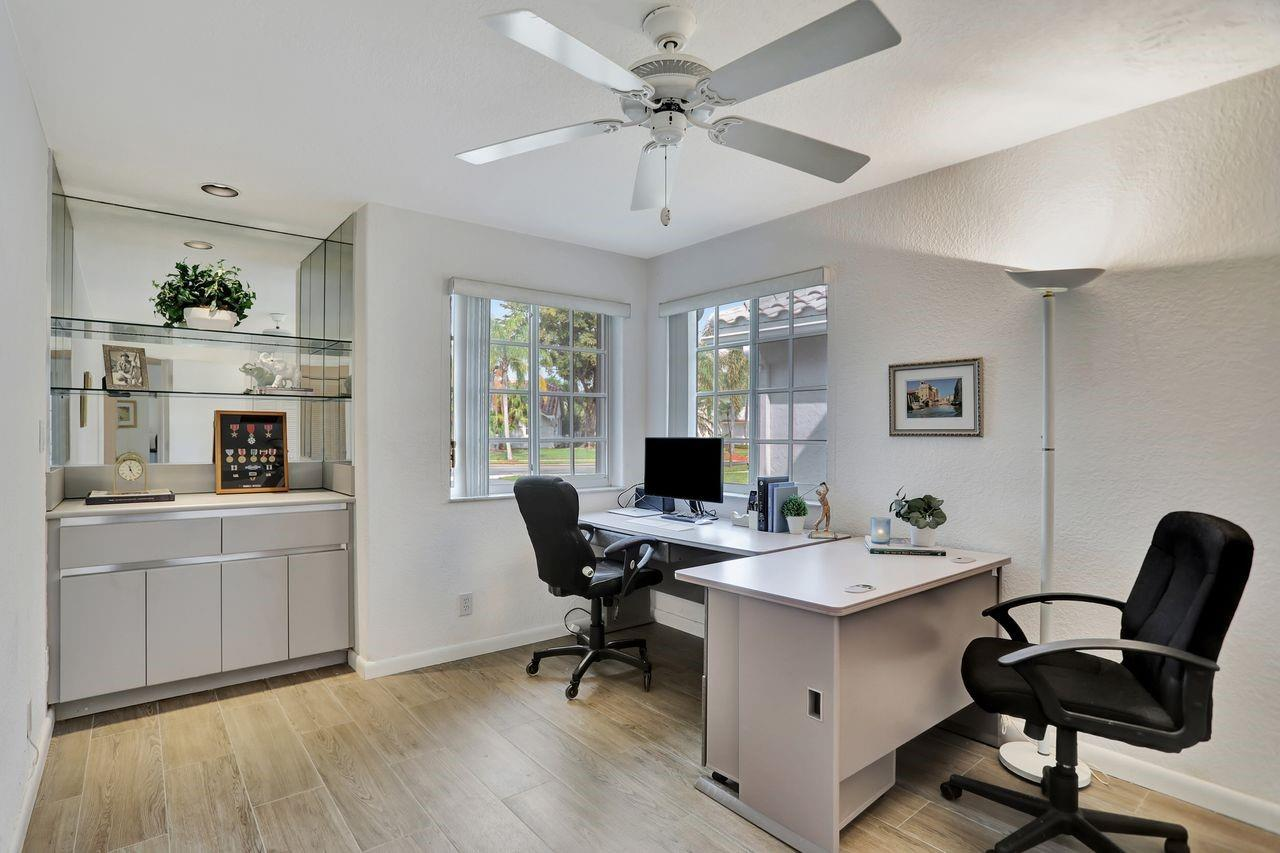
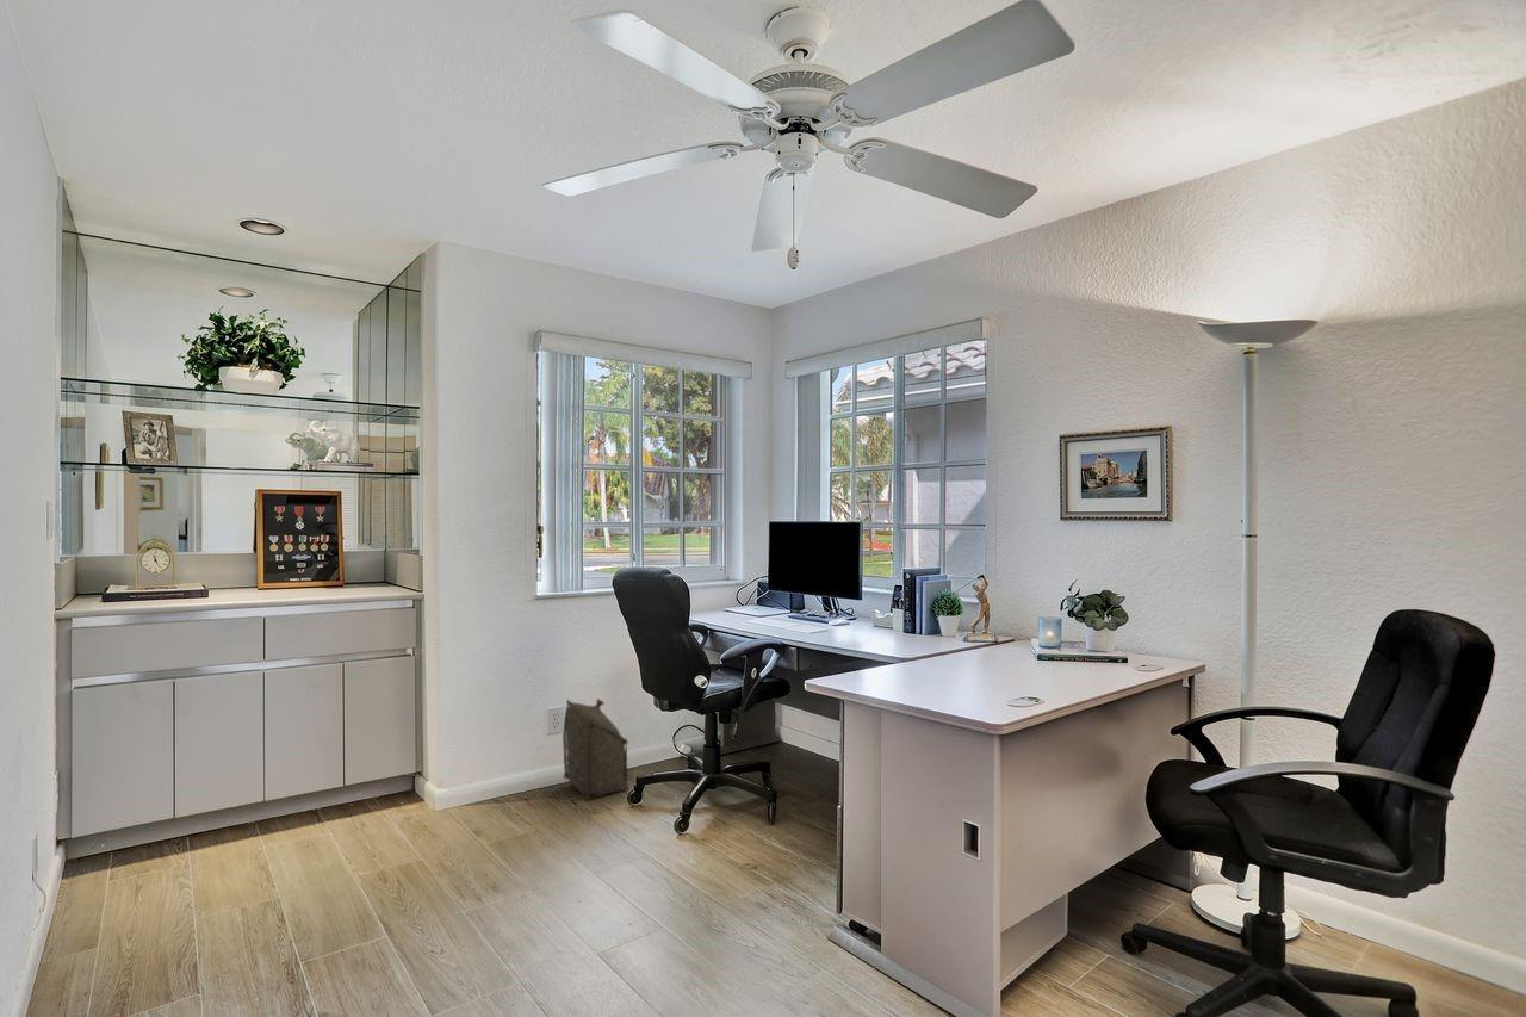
+ backpack [562,697,629,801]
